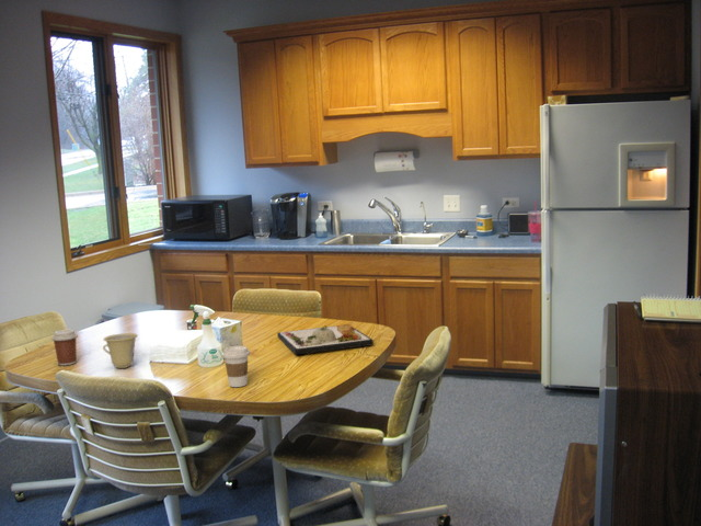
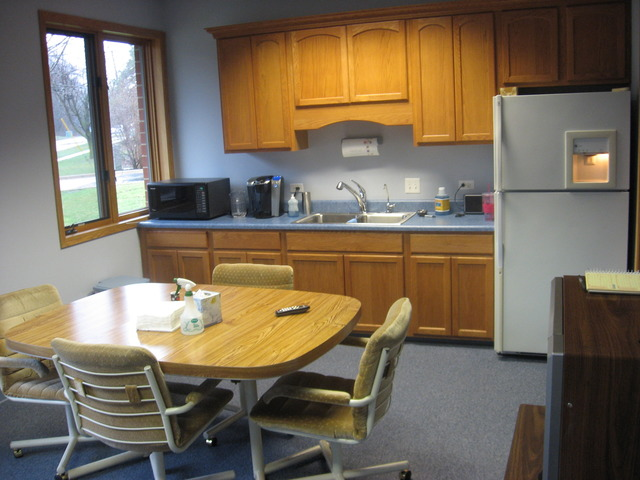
- coffee cup [221,345,251,388]
- cup [102,332,139,369]
- coffee cup [50,329,79,367]
- dinner plate [276,323,375,356]
